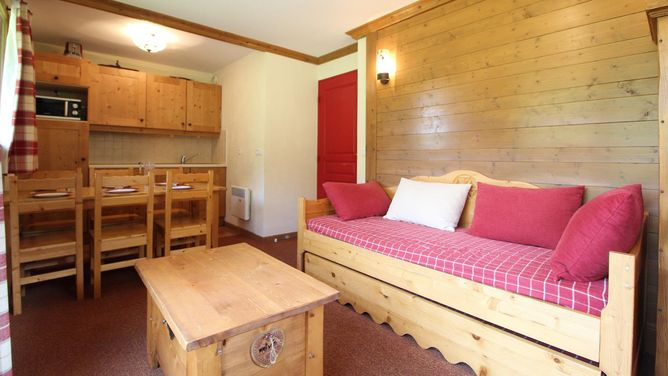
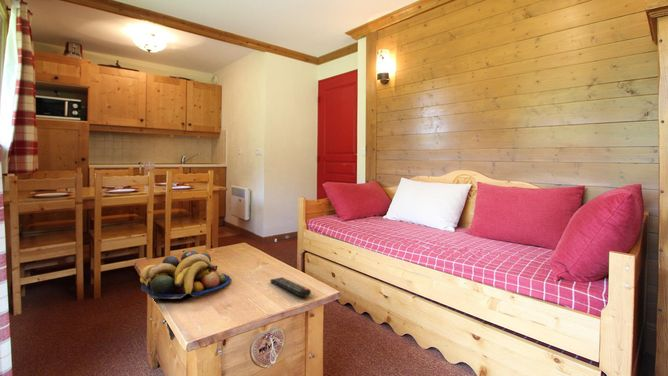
+ remote control [269,276,312,298]
+ fruit bowl [139,250,232,300]
